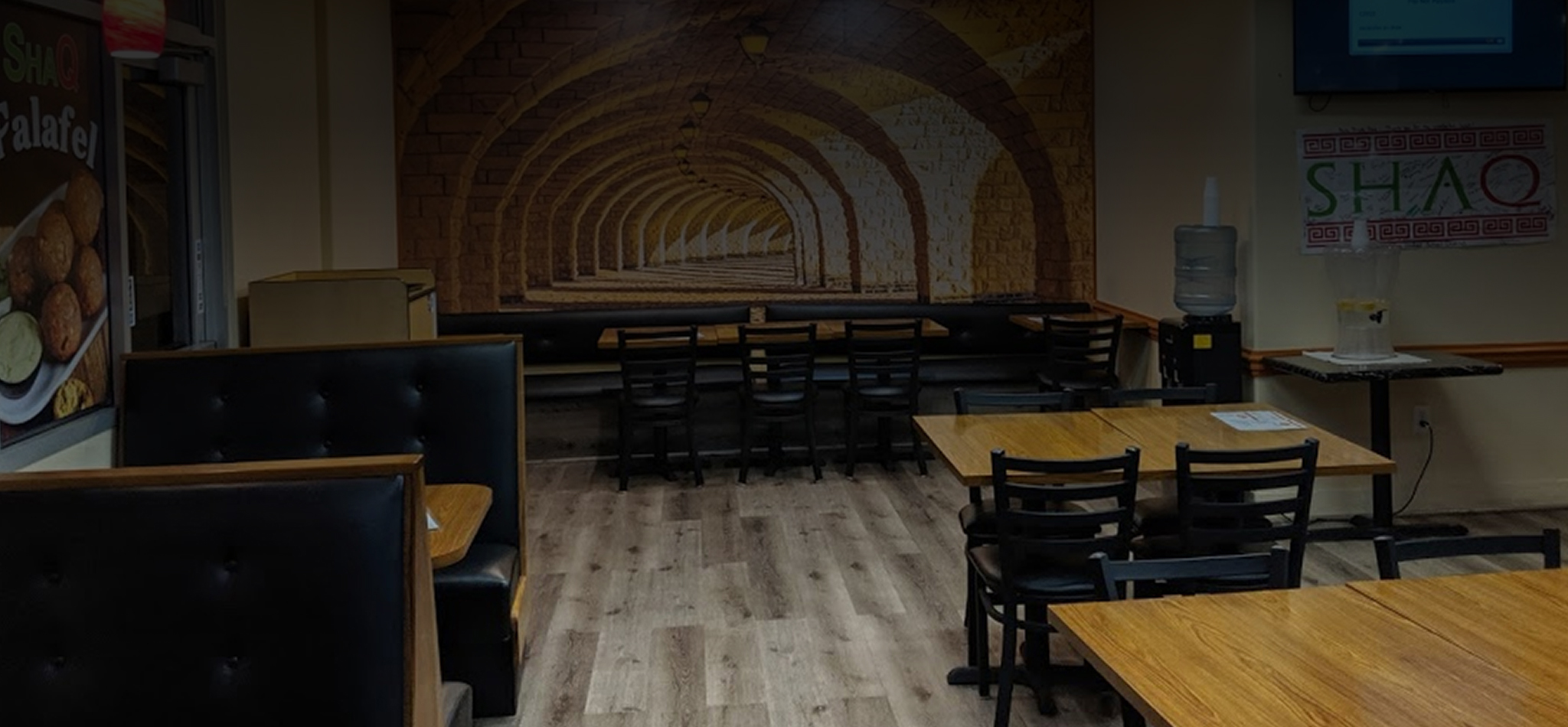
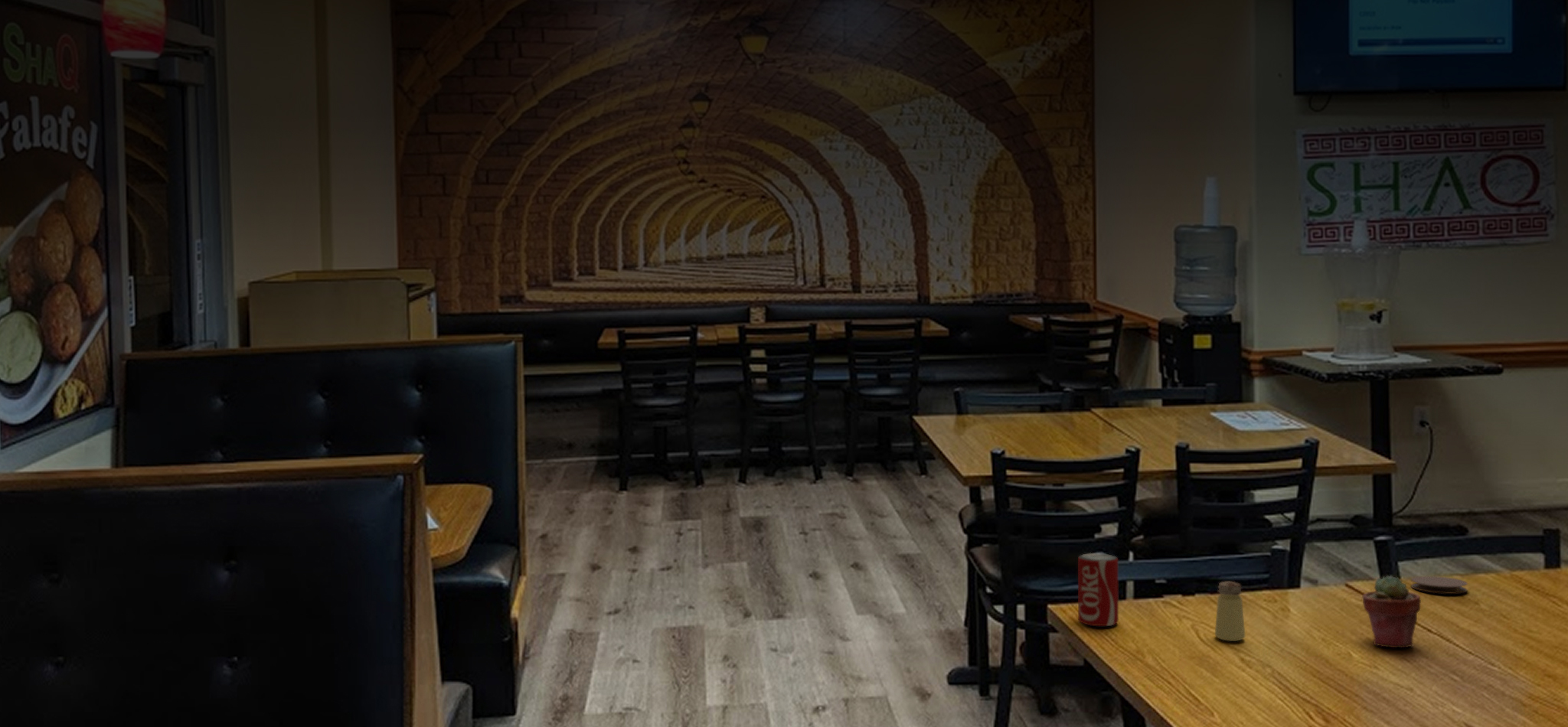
+ saltshaker [1214,581,1246,642]
+ beverage can [1077,553,1119,627]
+ coaster [1410,575,1468,595]
+ potted succulent [1362,575,1422,648]
